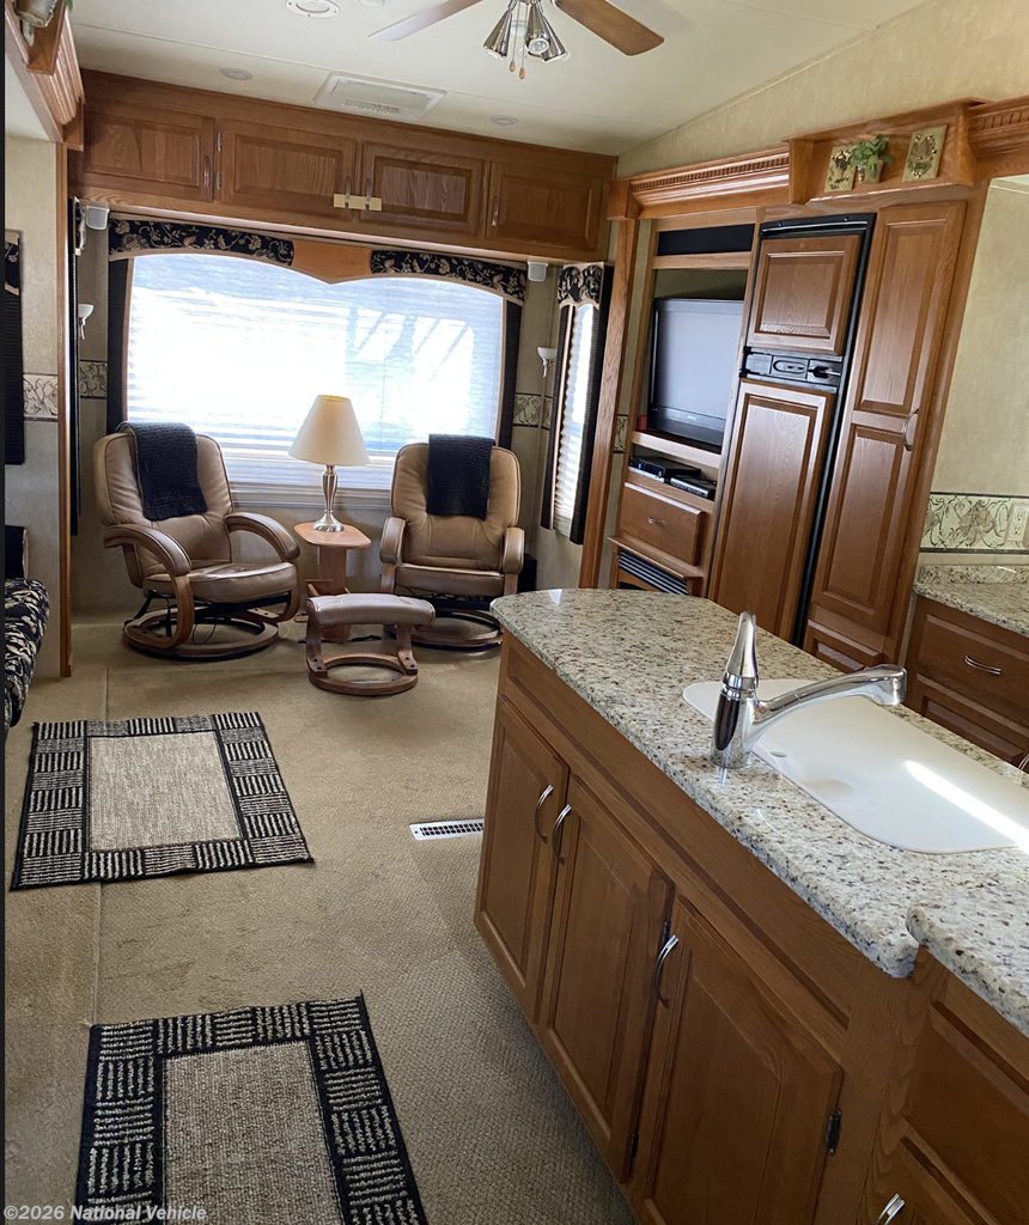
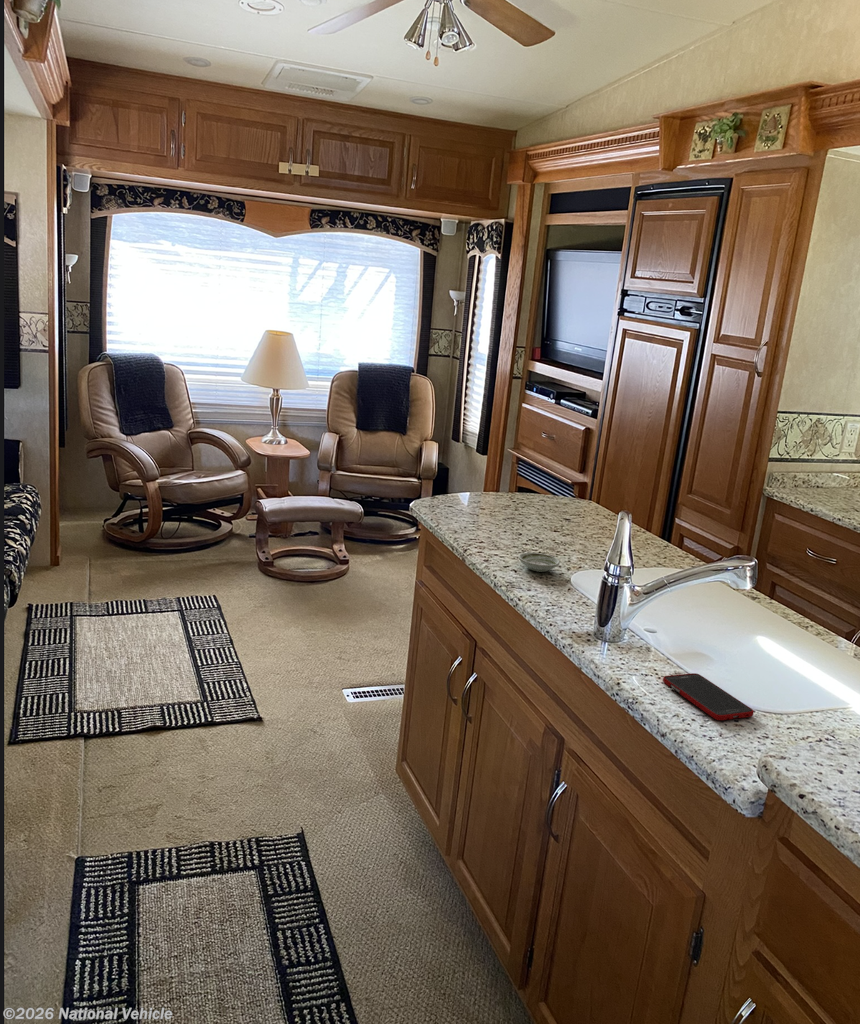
+ saucer [517,552,561,573]
+ cell phone [662,672,755,721]
